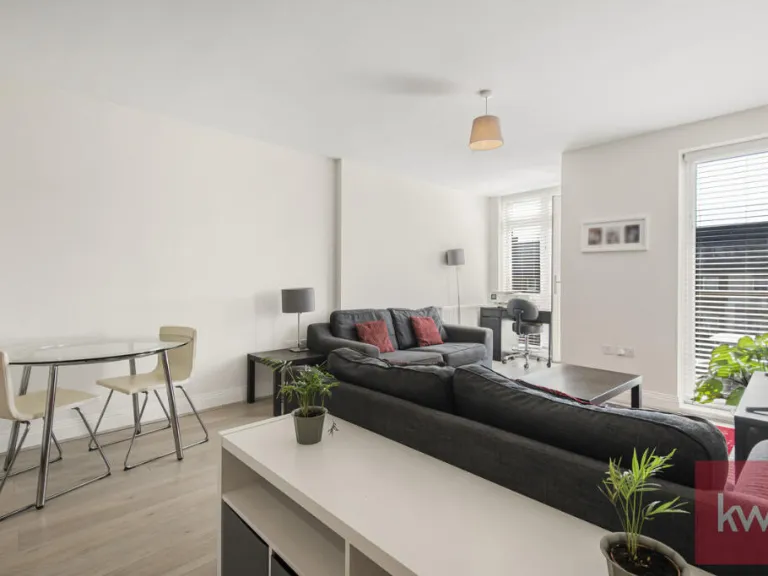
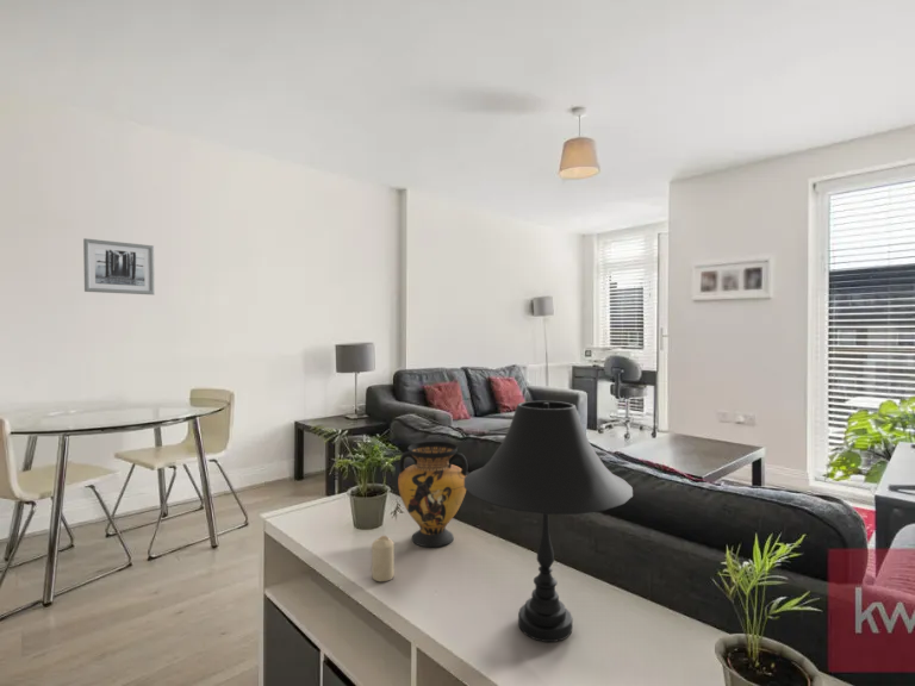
+ vase [397,441,468,548]
+ wall art [82,237,156,295]
+ table lamp [465,400,634,643]
+ candle [371,535,396,582]
